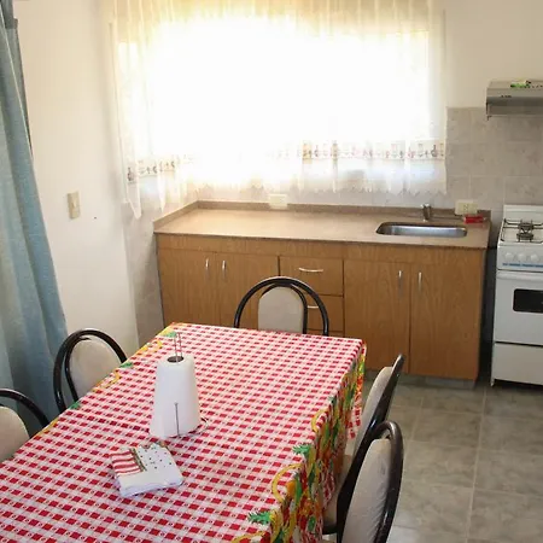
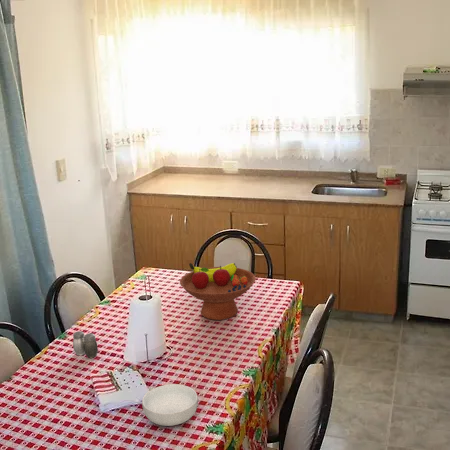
+ cereal bowl [141,383,199,427]
+ fruit bowl [179,262,257,321]
+ salt and pepper shaker [72,330,99,359]
